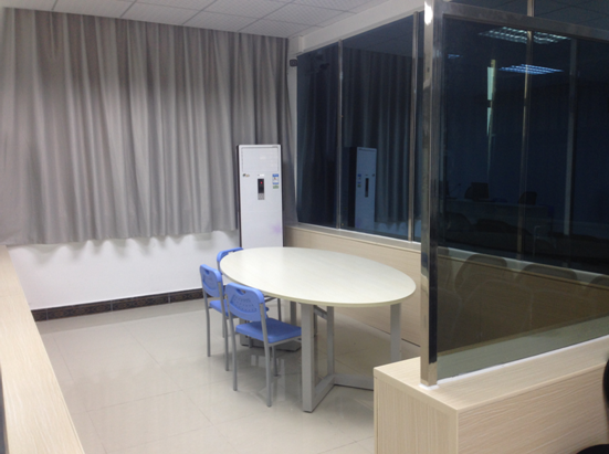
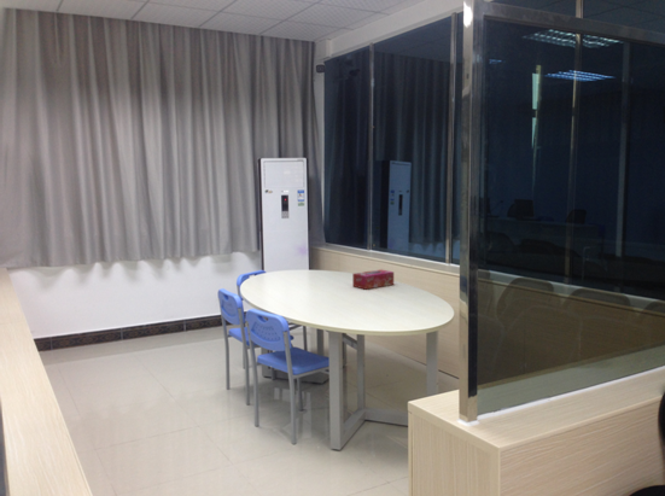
+ tissue box [351,268,395,291]
